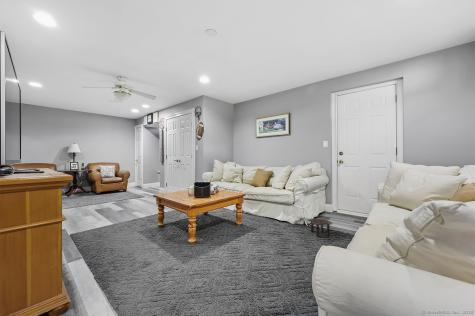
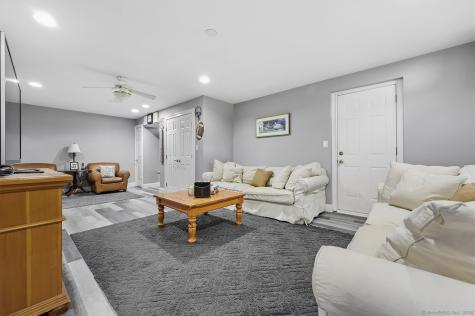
- side table [307,217,334,238]
